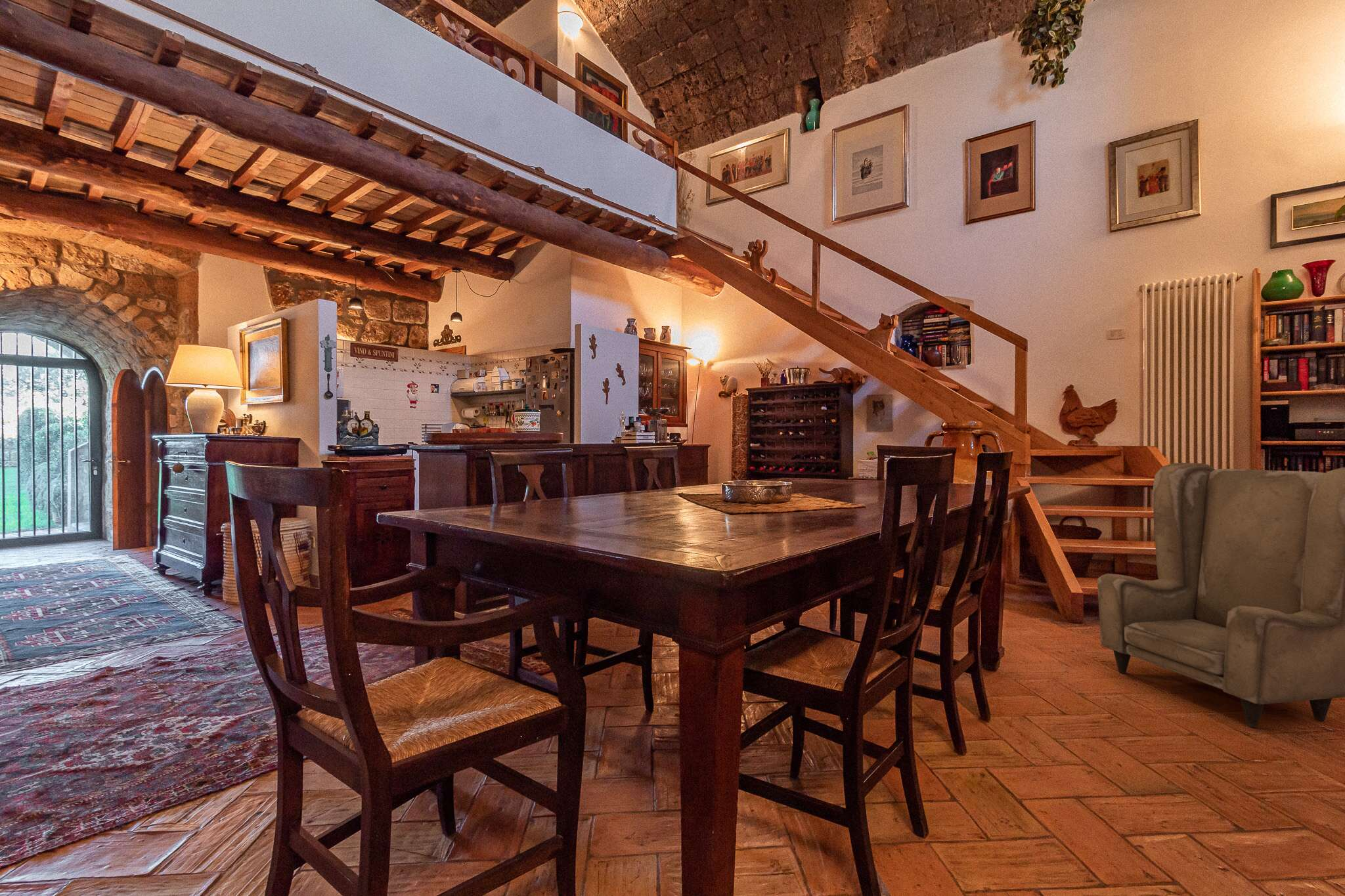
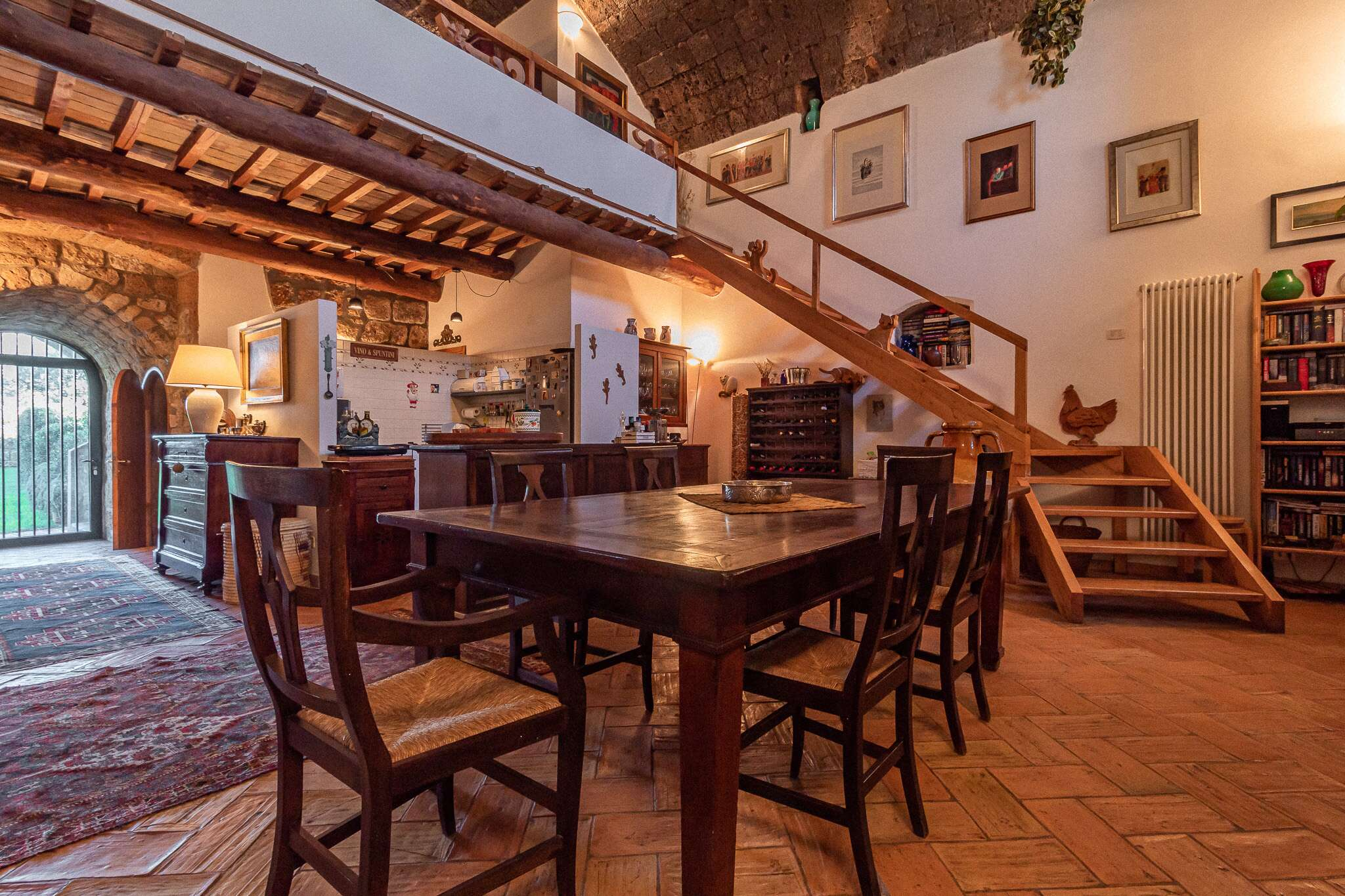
- armchair [1097,462,1345,729]
